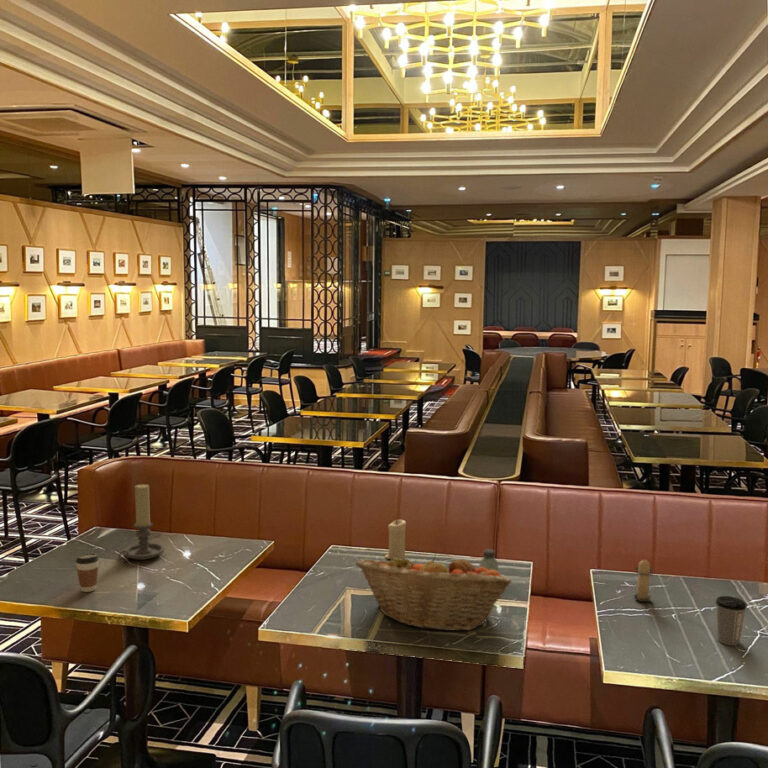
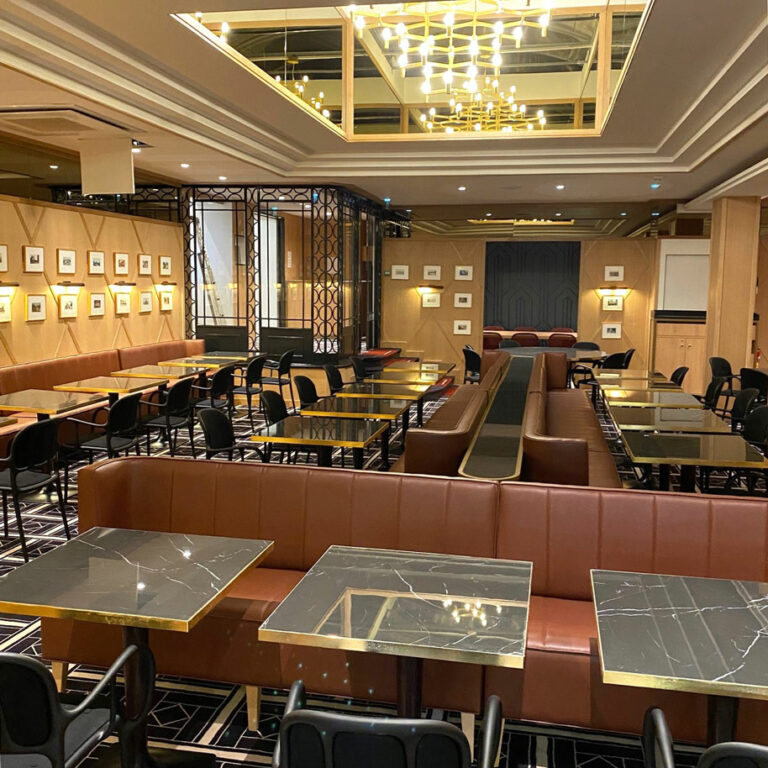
- candle holder [117,483,166,562]
- saltshaker [478,548,499,572]
- coffee cup [715,595,747,647]
- candle [384,519,407,561]
- coffee cup [75,552,100,593]
- candle [633,556,655,603]
- fruit basket [355,551,513,632]
